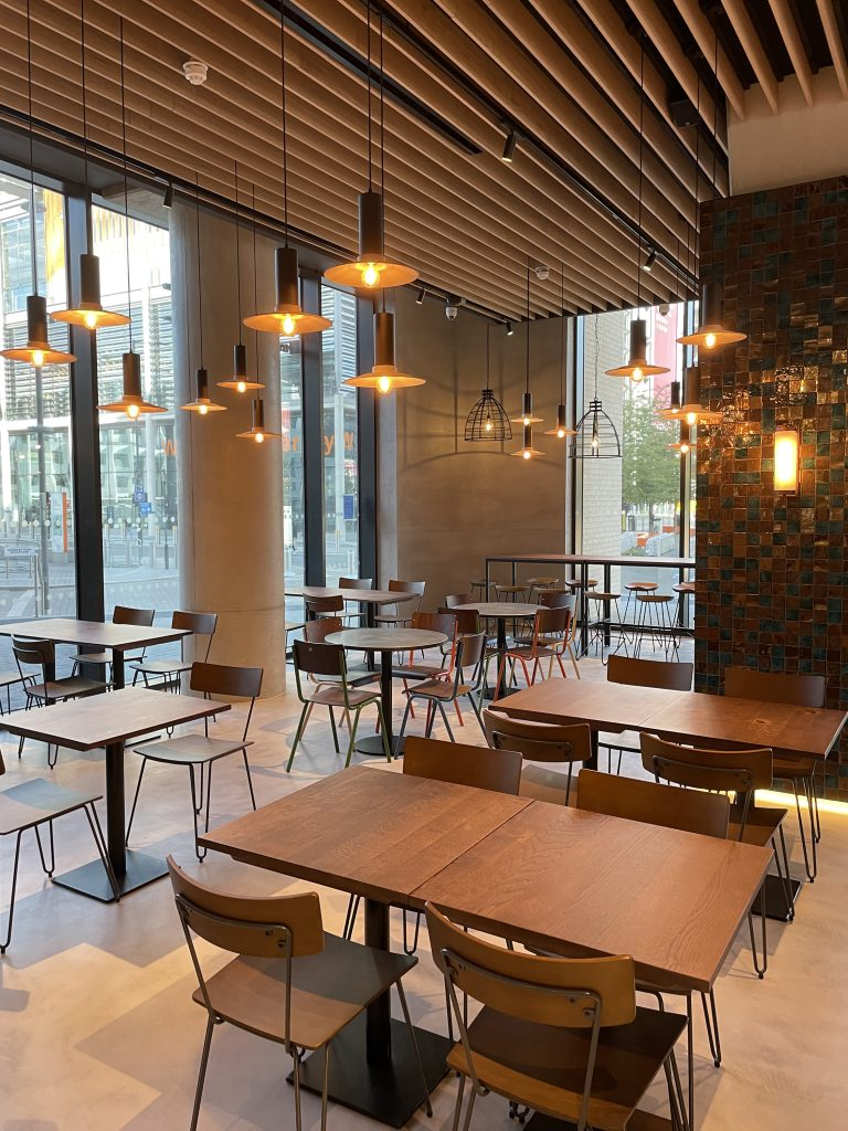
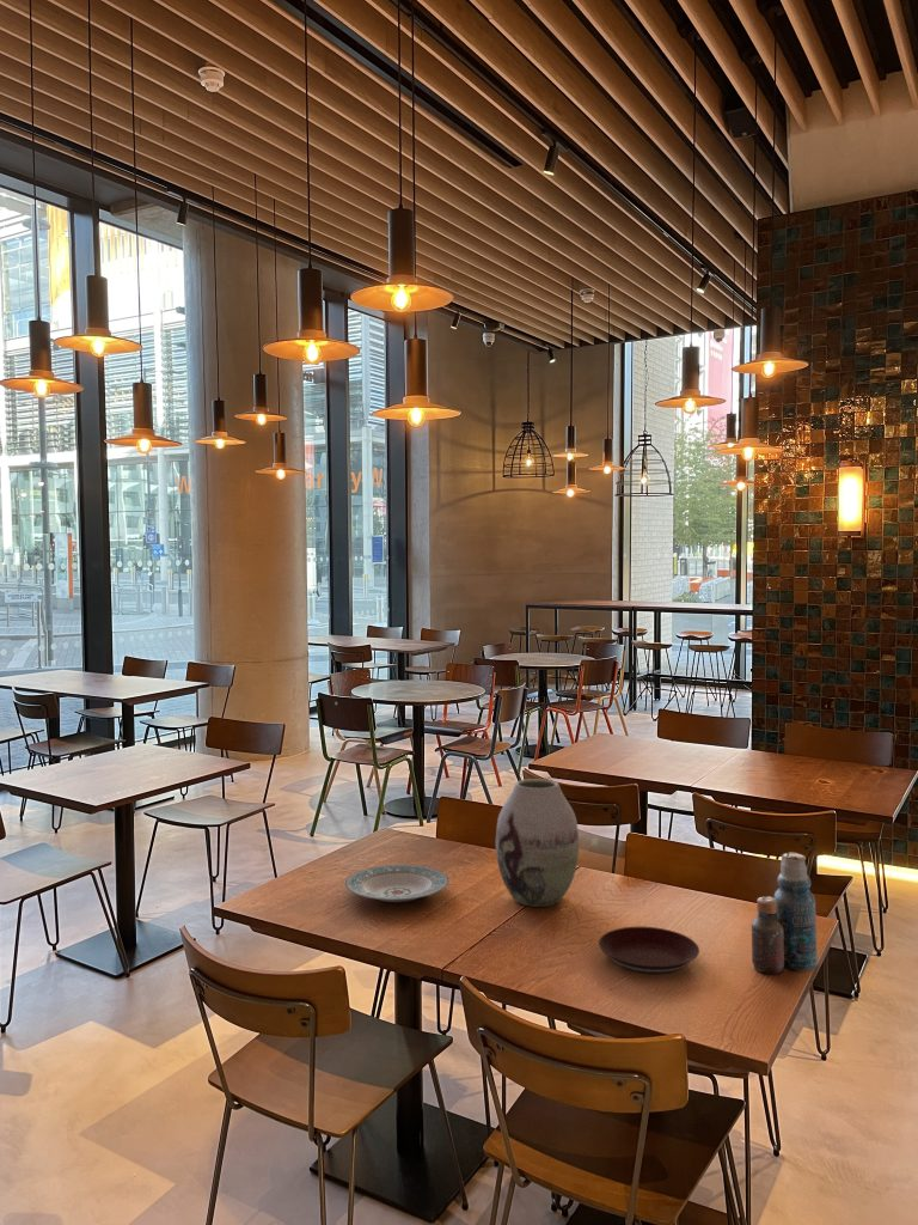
+ plate [598,926,700,975]
+ plate [344,864,451,903]
+ vase [495,778,580,908]
+ bottle [751,851,819,975]
